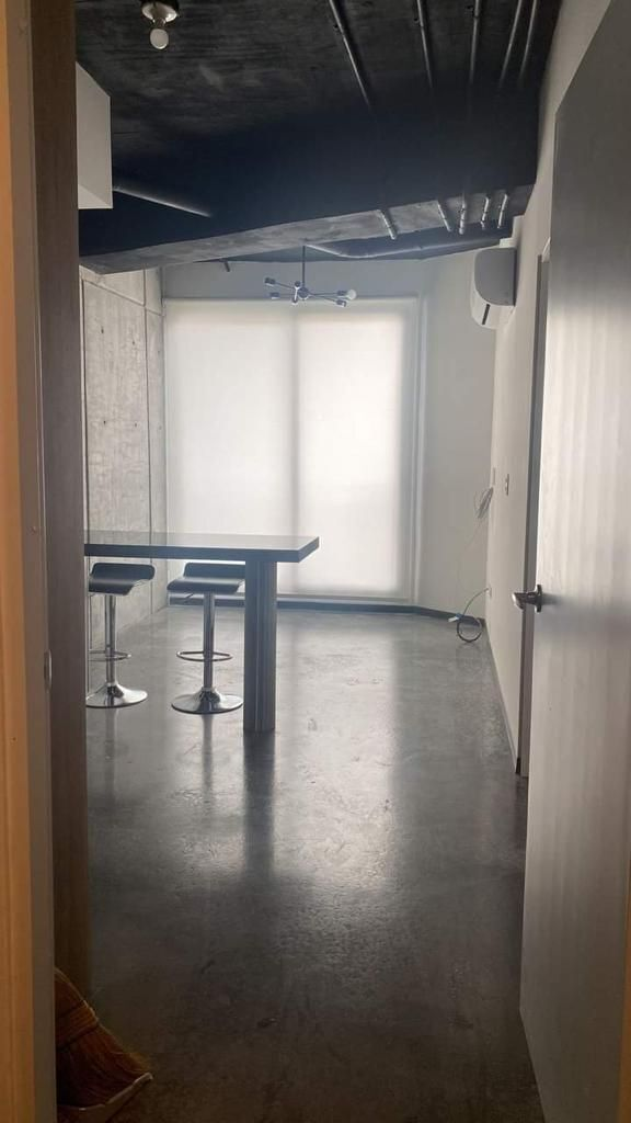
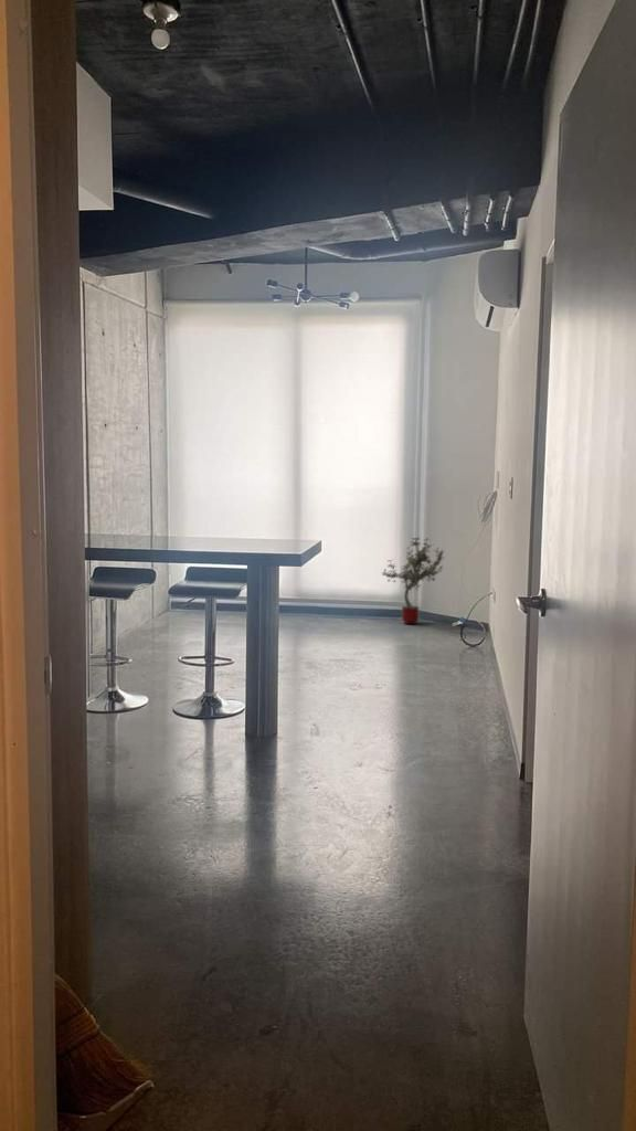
+ potted tree [380,536,446,625]
